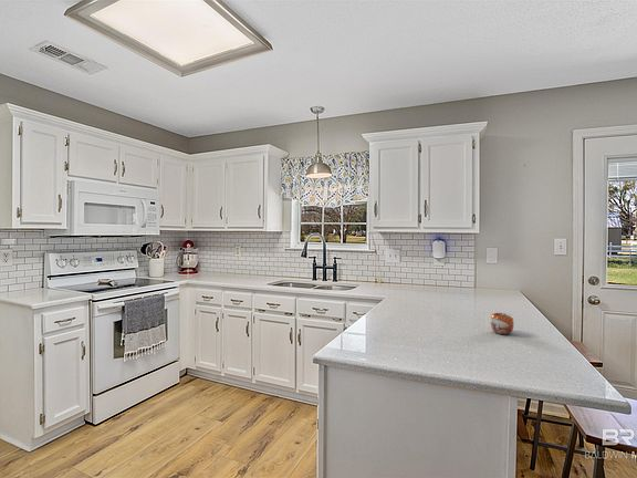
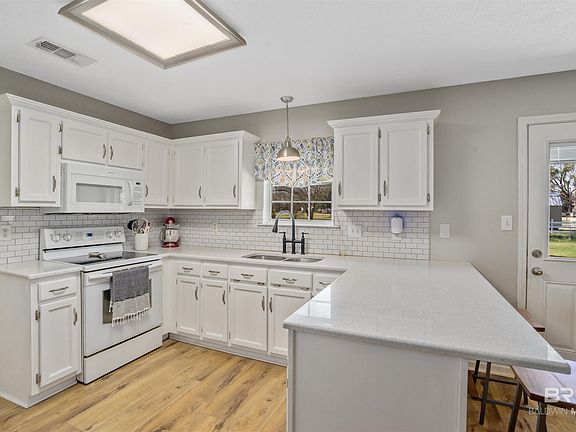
- mug [490,312,515,335]
